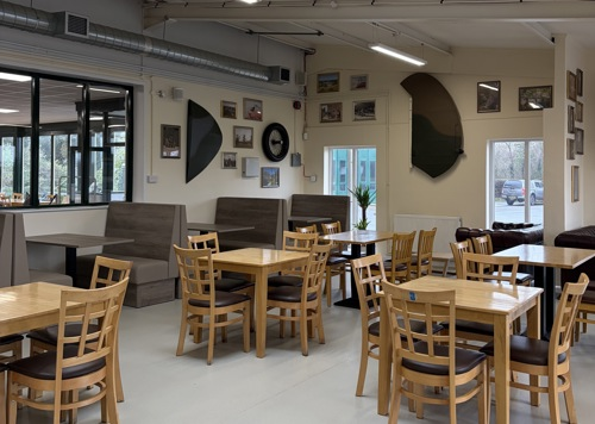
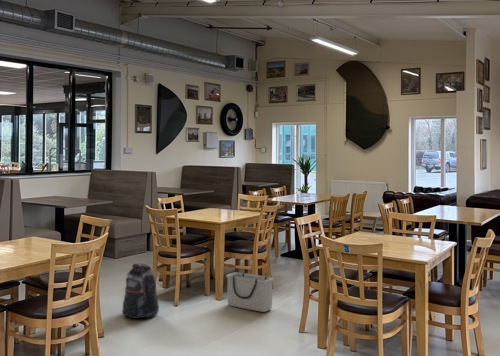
+ storage bin [225,271,275,313]
+ backpack [121,262,160,320]
